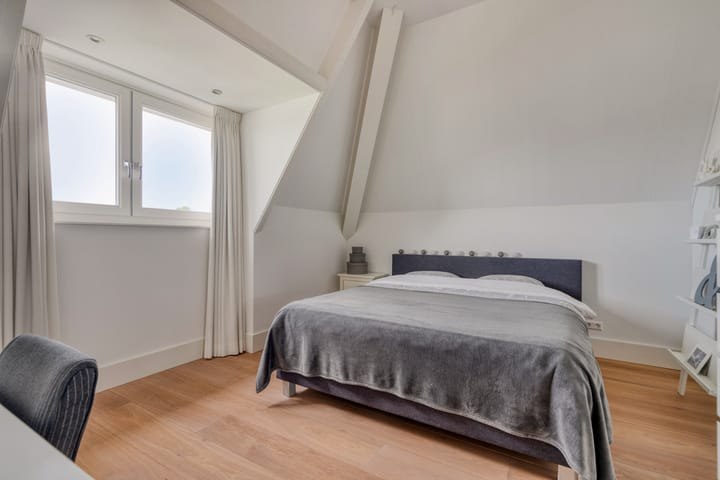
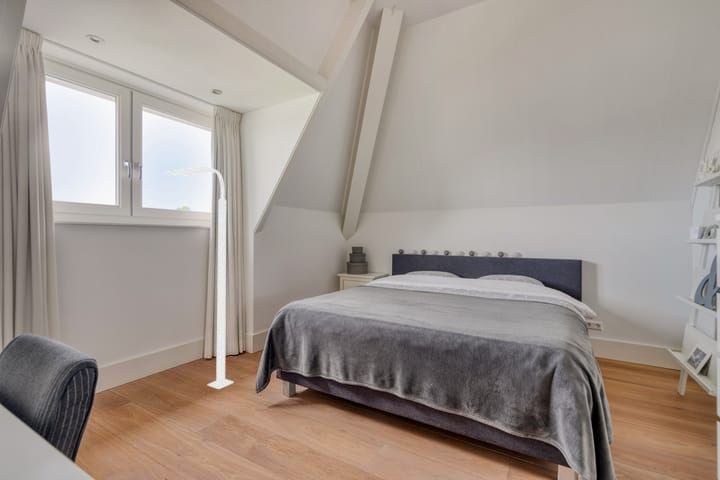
+ street lamp [162,166,235,390]
